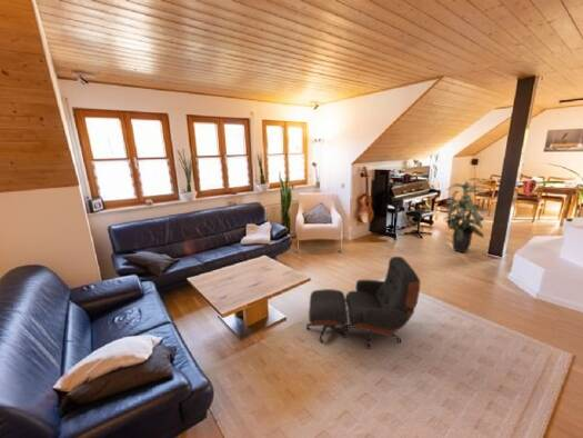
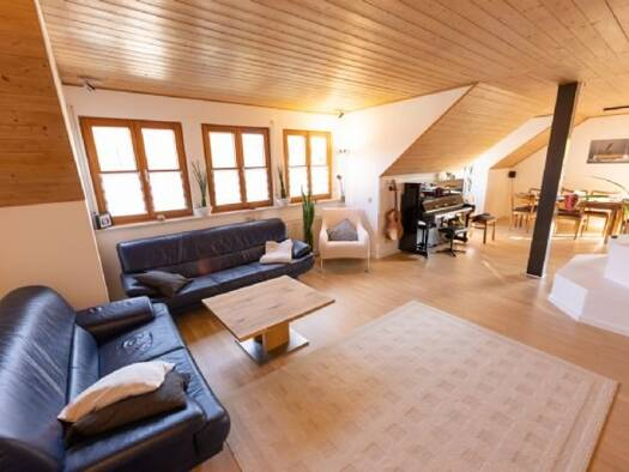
- lounge chair [305,256,421,350]
- indoor plant [442,177,491,255]
